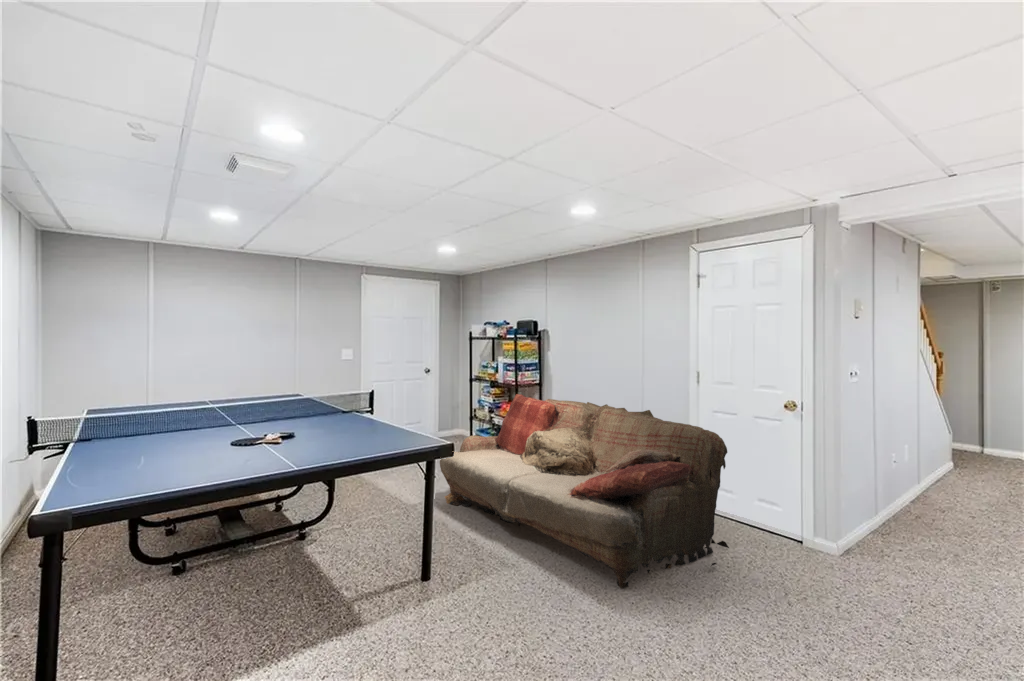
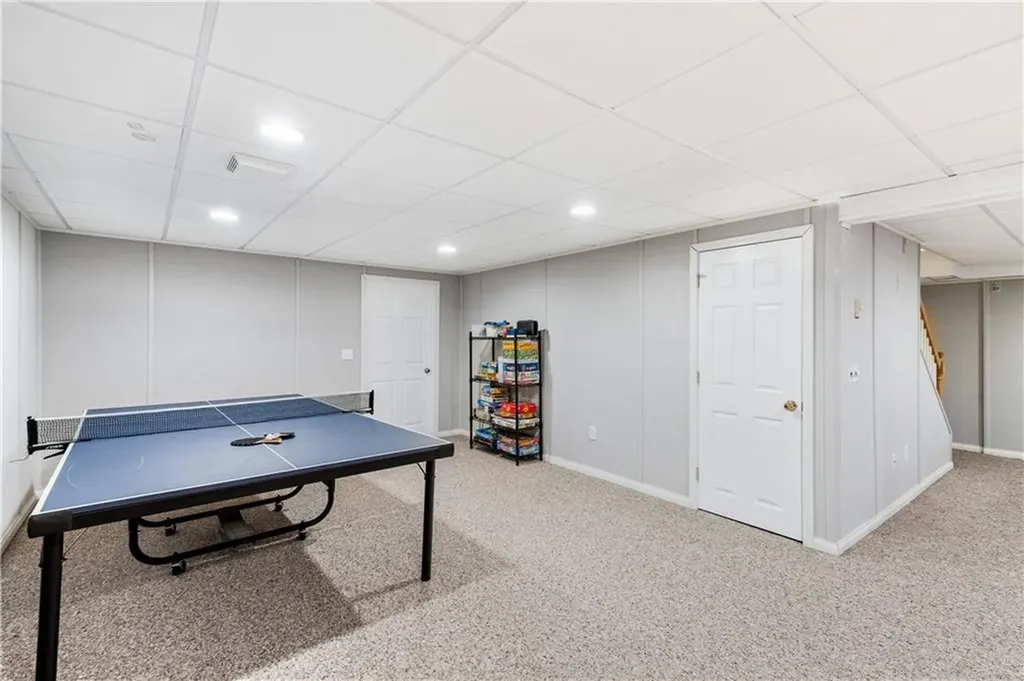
- sofa [439,393,730,589]
